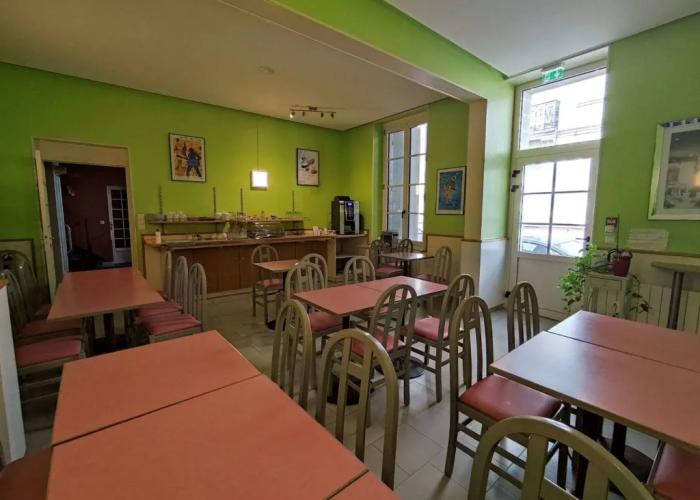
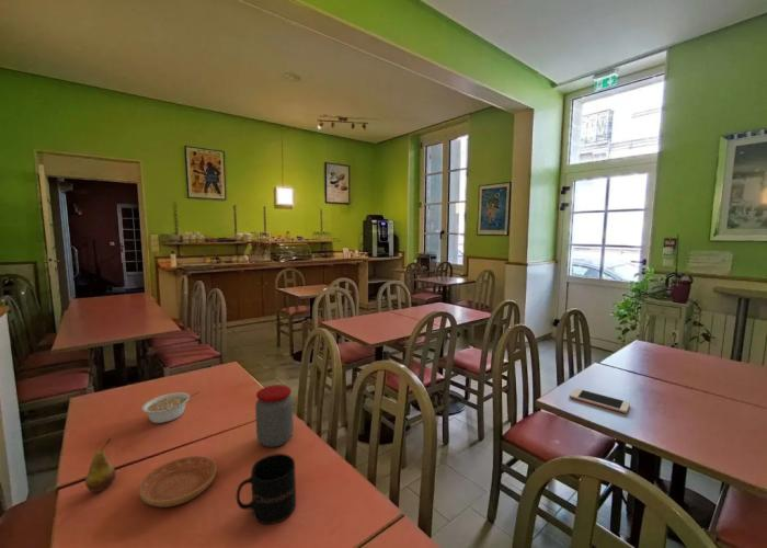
+ mug [236,453,297,525]
+ jar [254,384,295,448]
+ fruit [84,437,117,493]
+ saucer [138,455,218,509]
+ legume [140,391,199,424]
+ cell phone [569,387,631,414]
